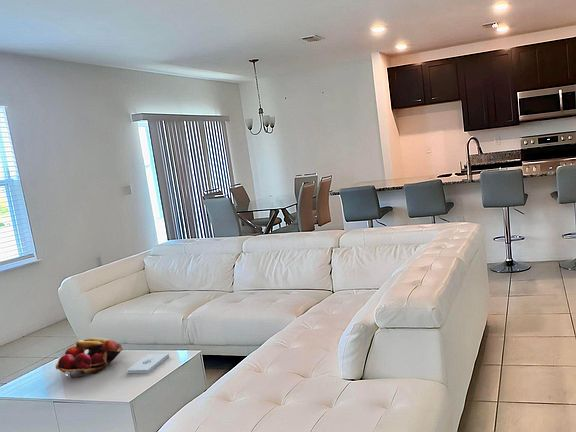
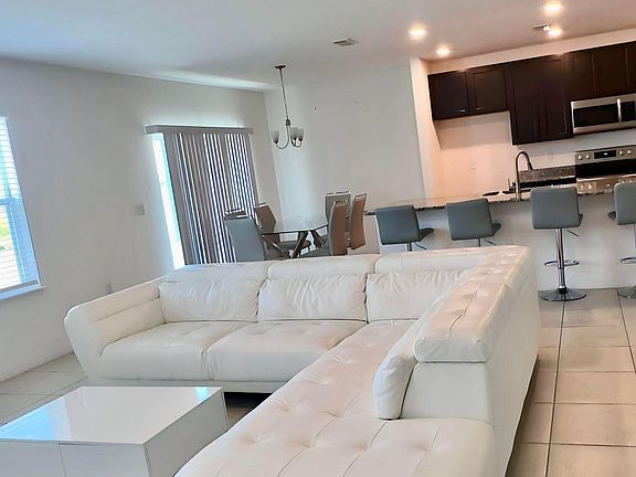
- fruit basket [55,337,124,379]
- notepad [126,353,170,374]
